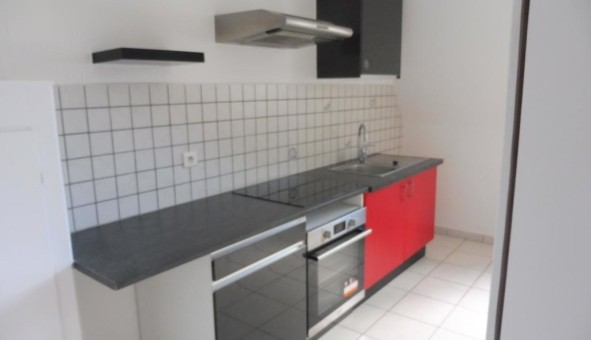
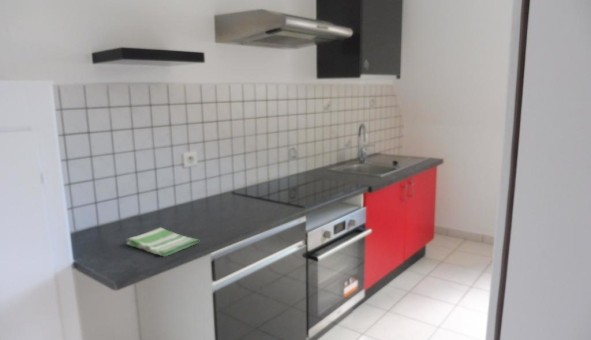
+ dish towel [125,226,201,257]
